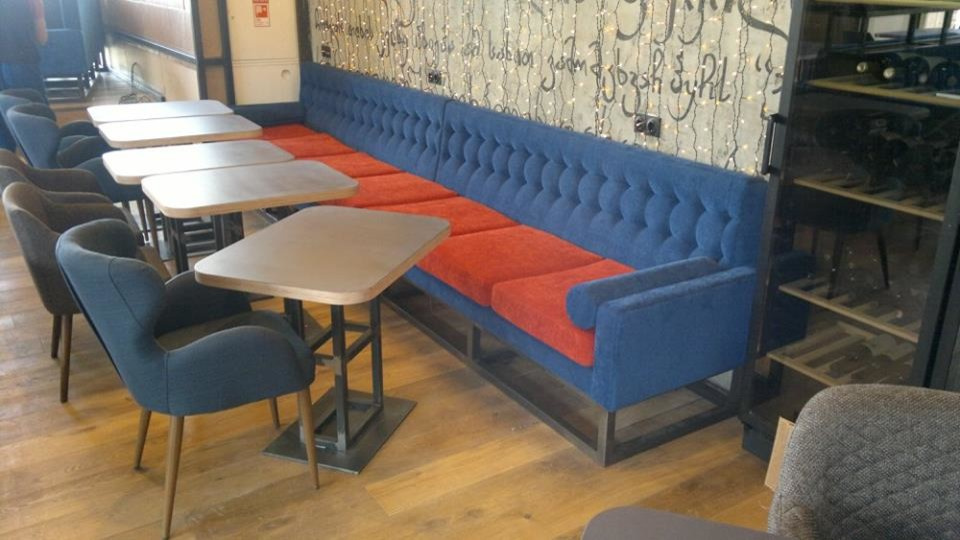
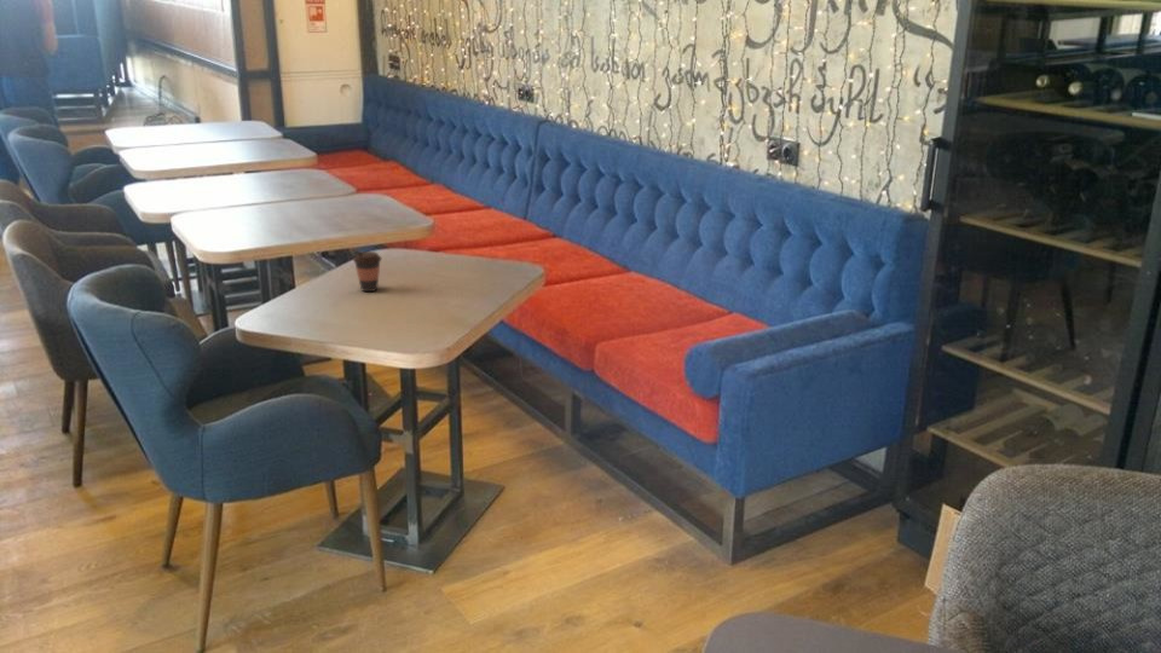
+ coffee cup [352,250,383,293]
